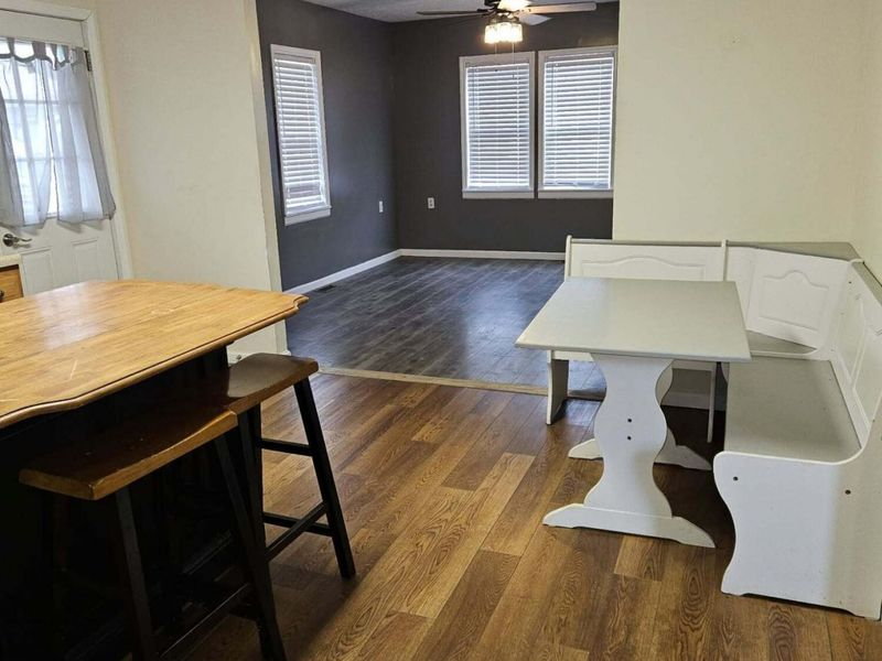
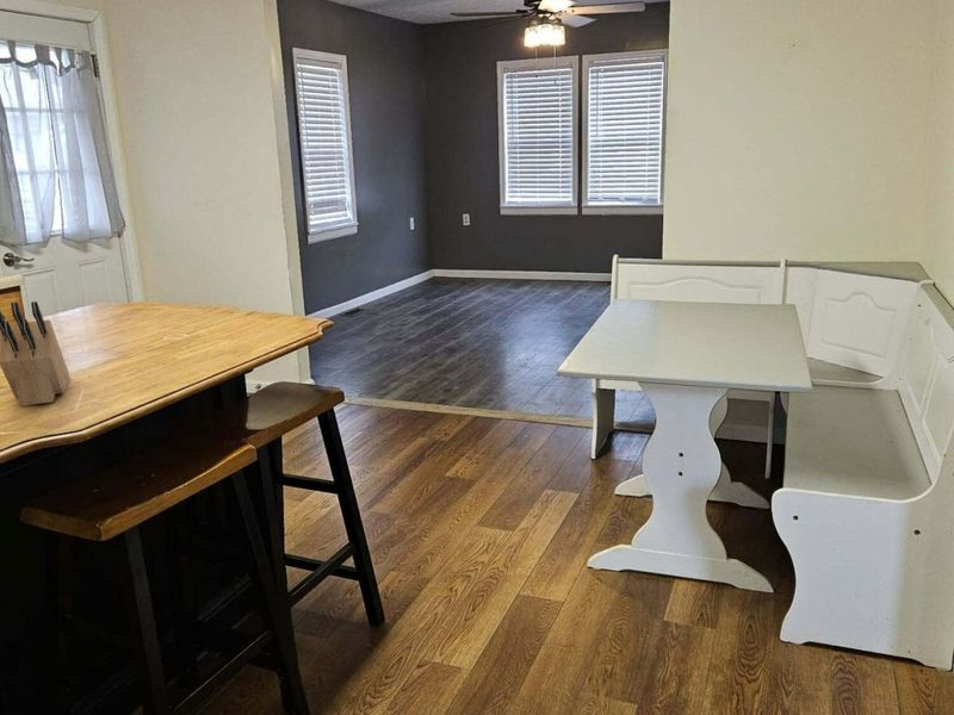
+ knife block [0,300,70,408]
